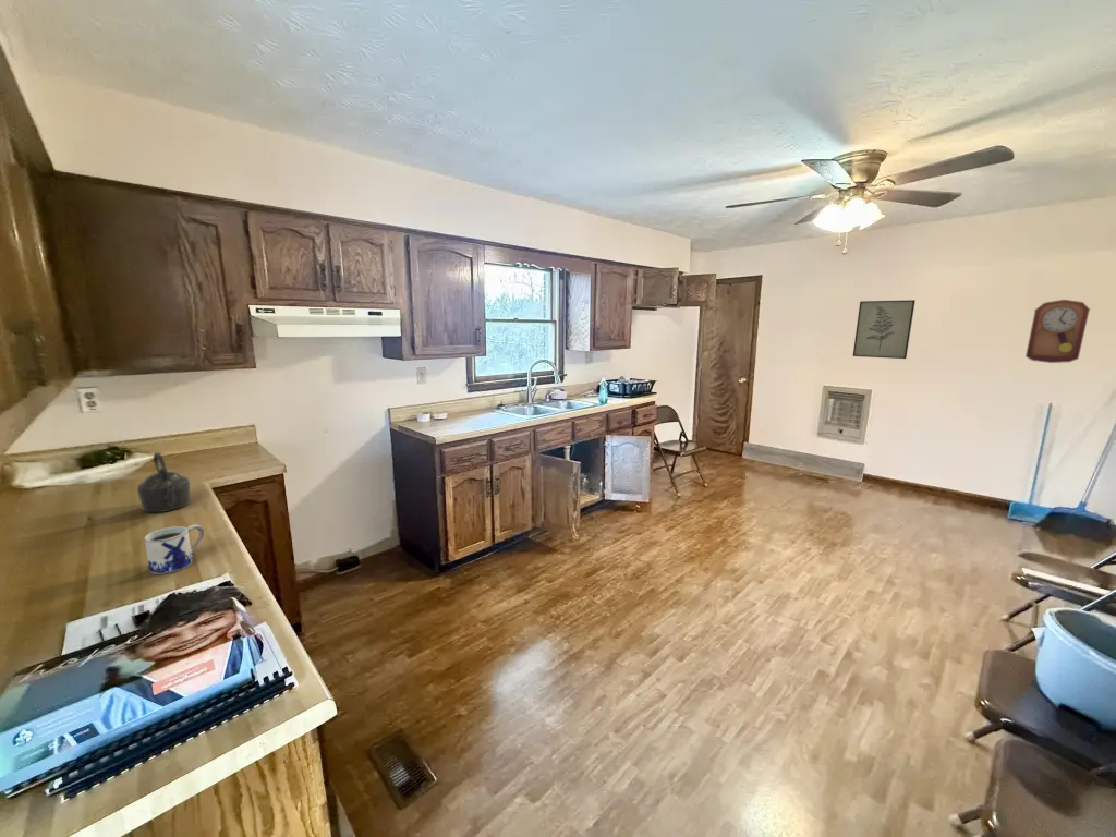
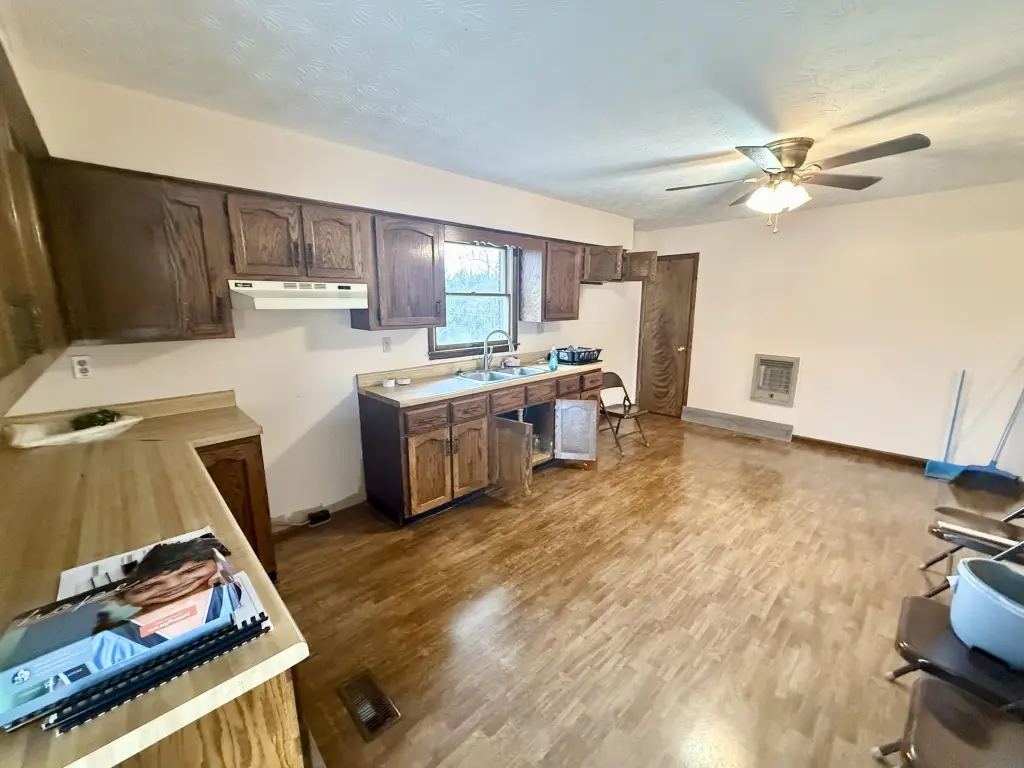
- kettle [136,451,191,513]
- wall art [852,299,917,360]
- mug [144,523,205,575]
- pendulum clock [1024,299,1092,364]
